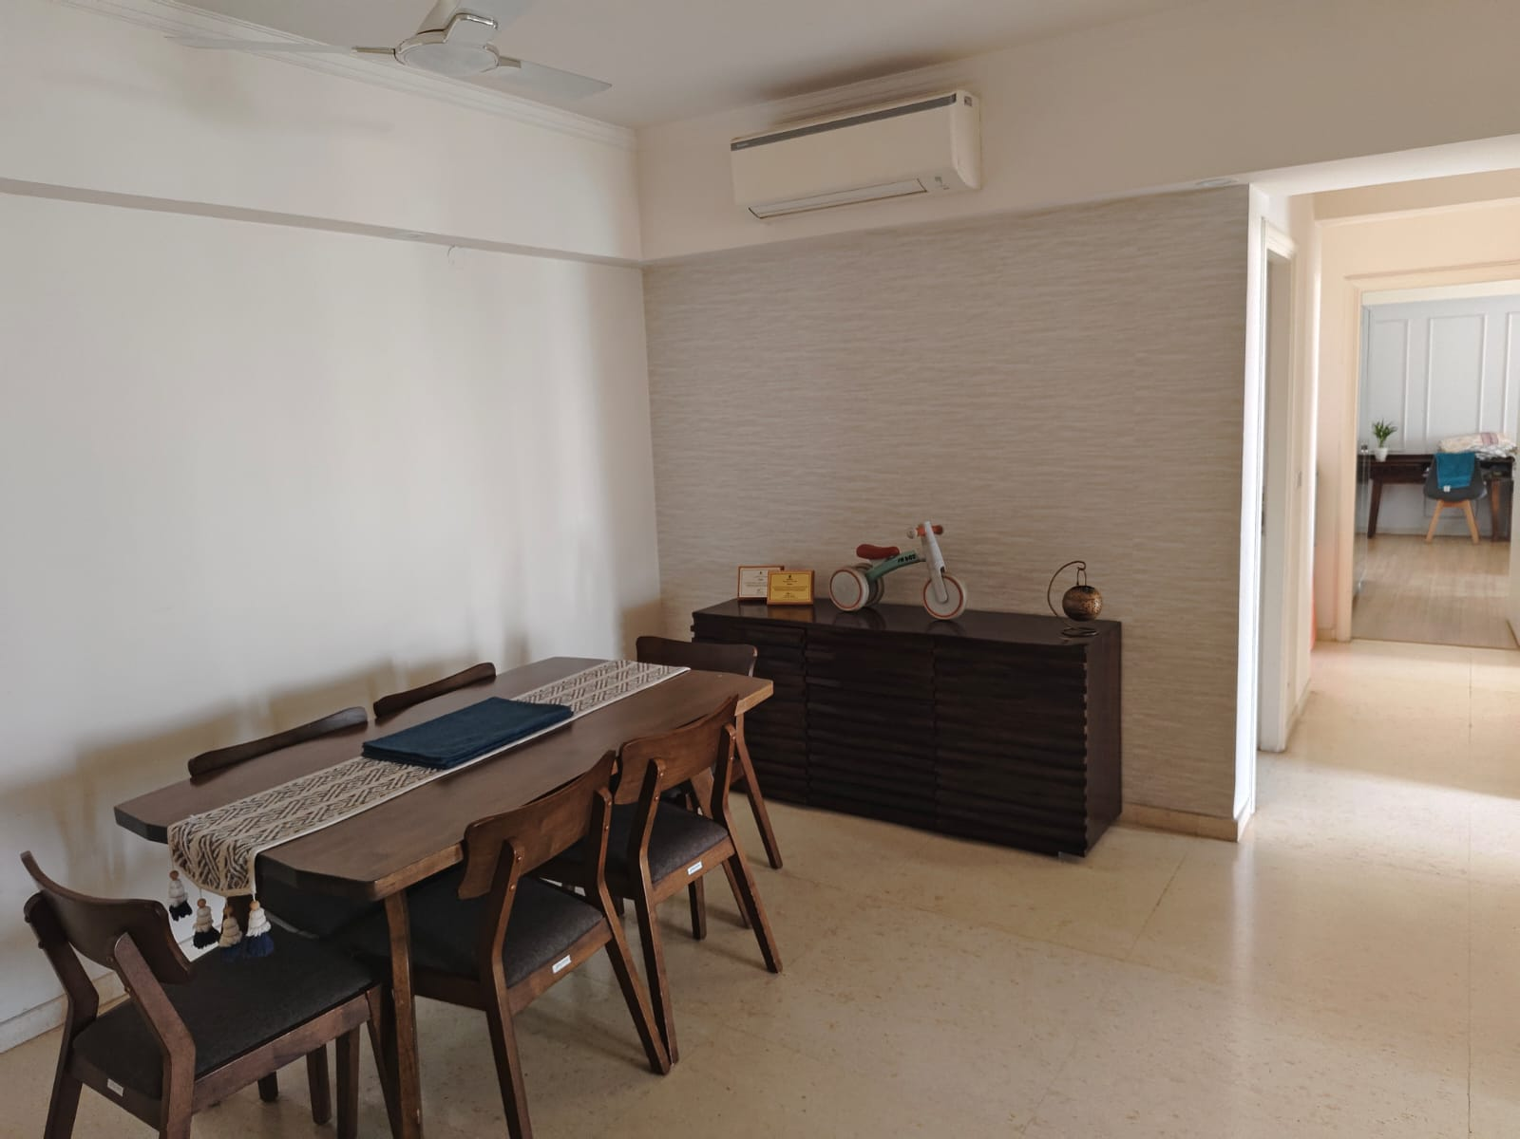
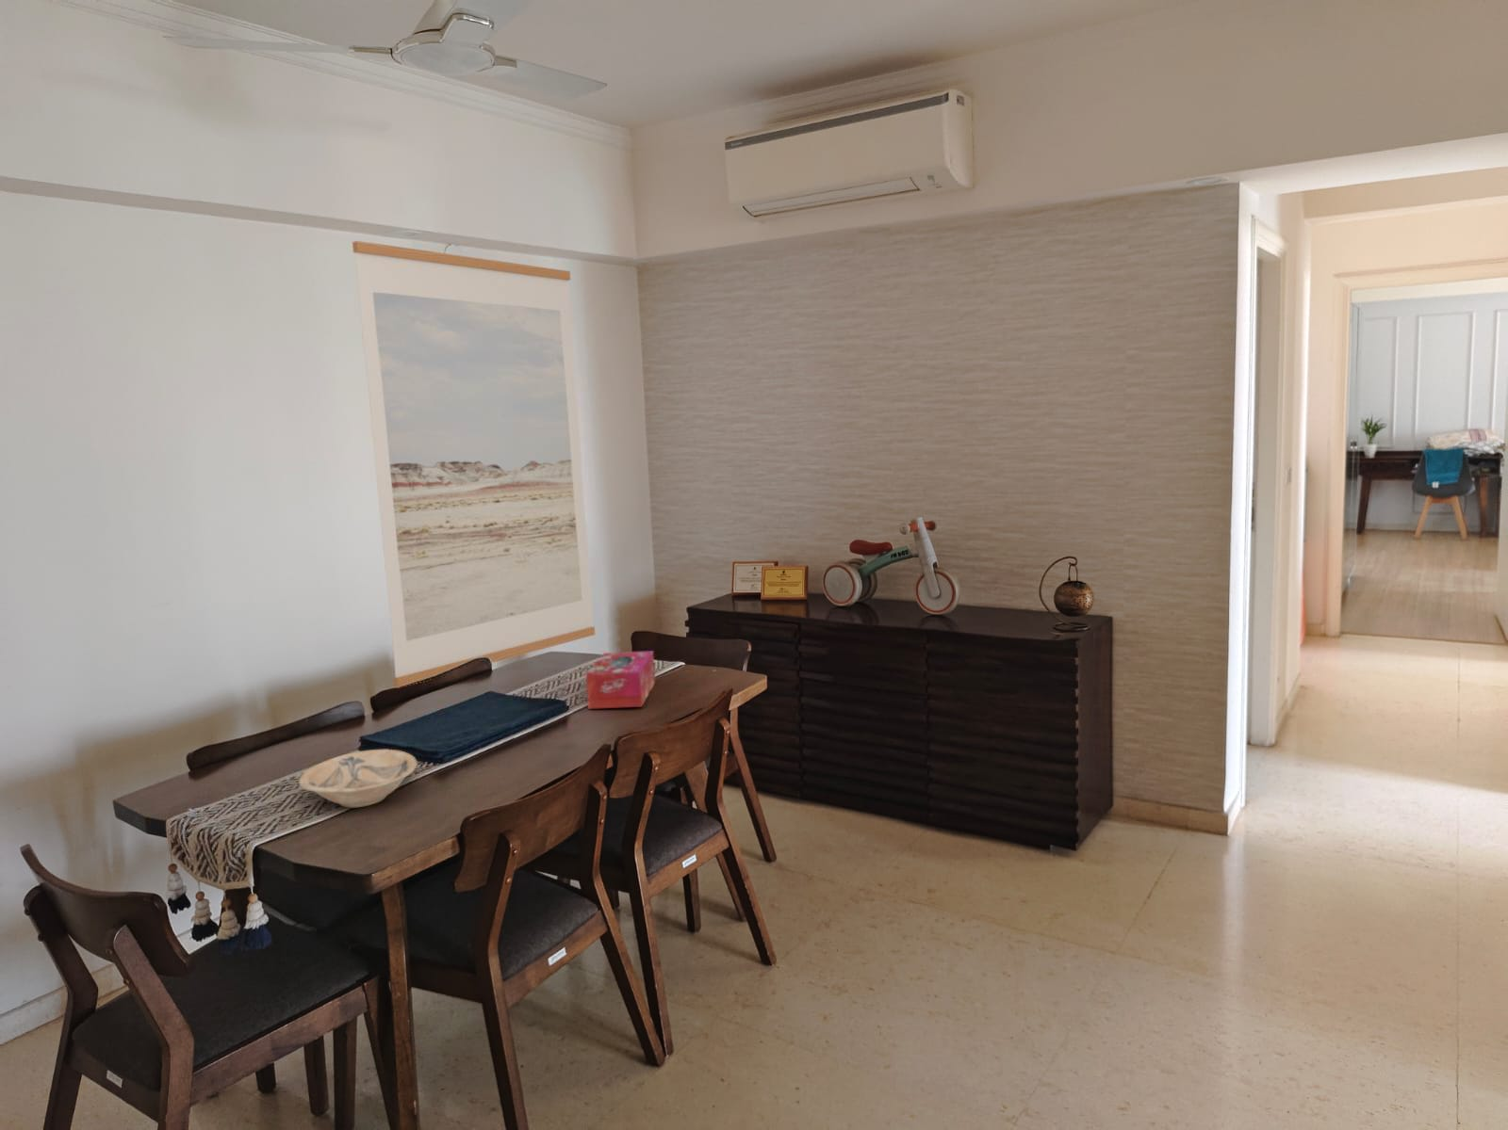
+ wall art [351,240,596,688]
+ tissue box [585,649,655,710]
+ bowl [298,749,418,808]
